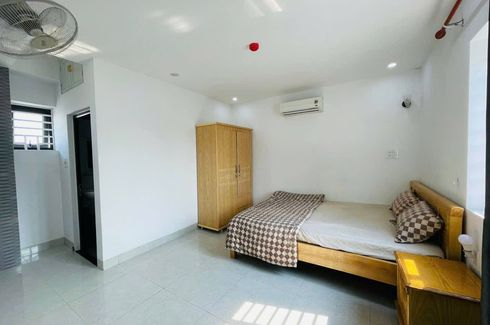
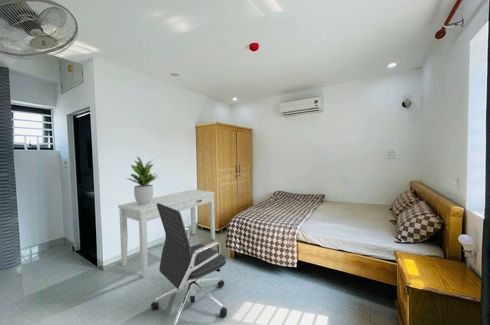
+ desk [117,189,216,279]
+ potted plant [125,156,159,205]
+ office chair [150,203,228,325]
